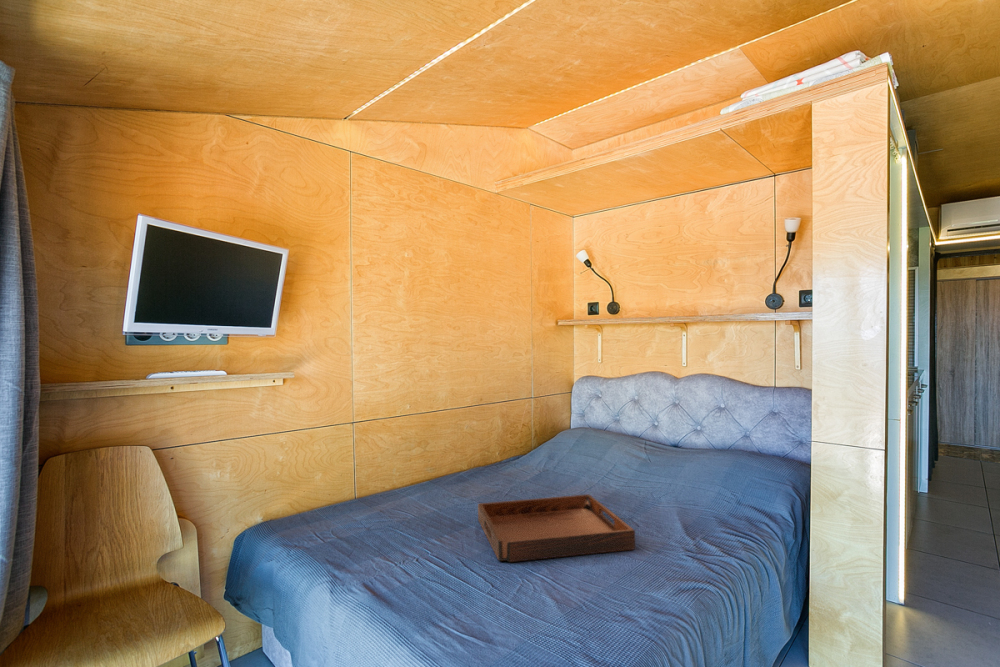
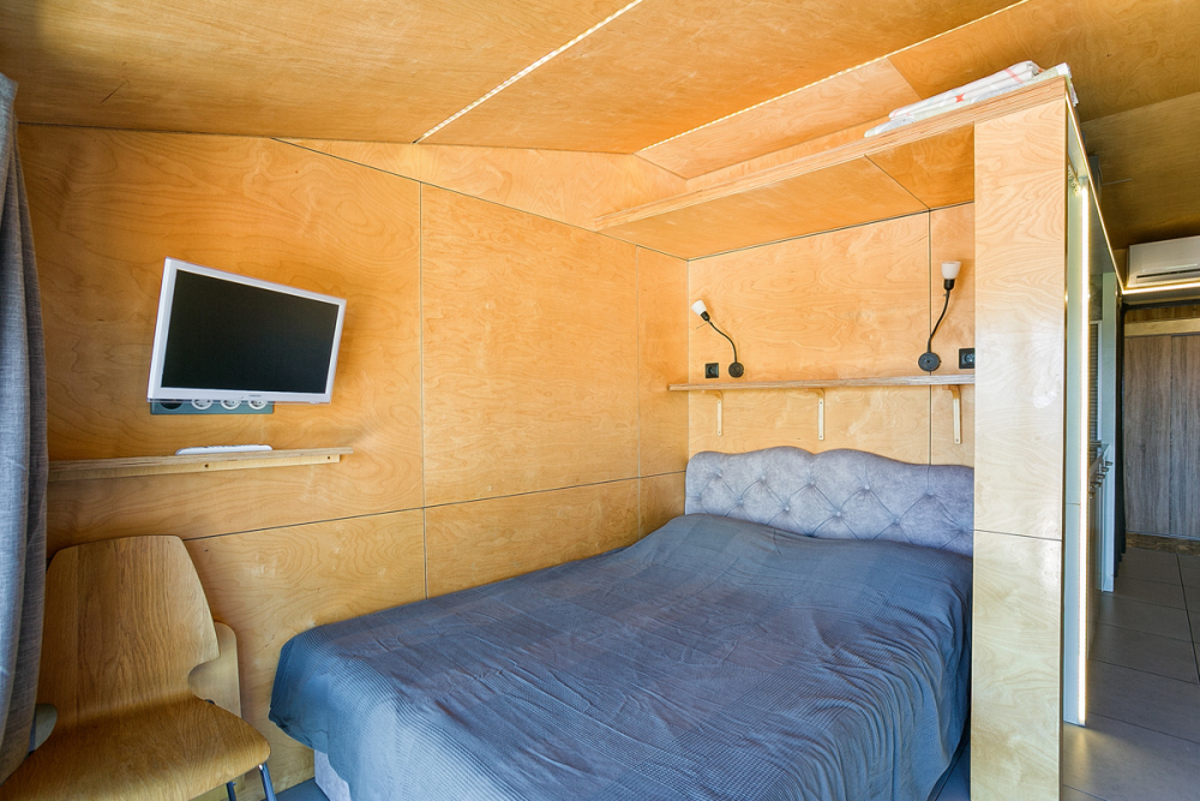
- serving tray [477,493,636,563]
